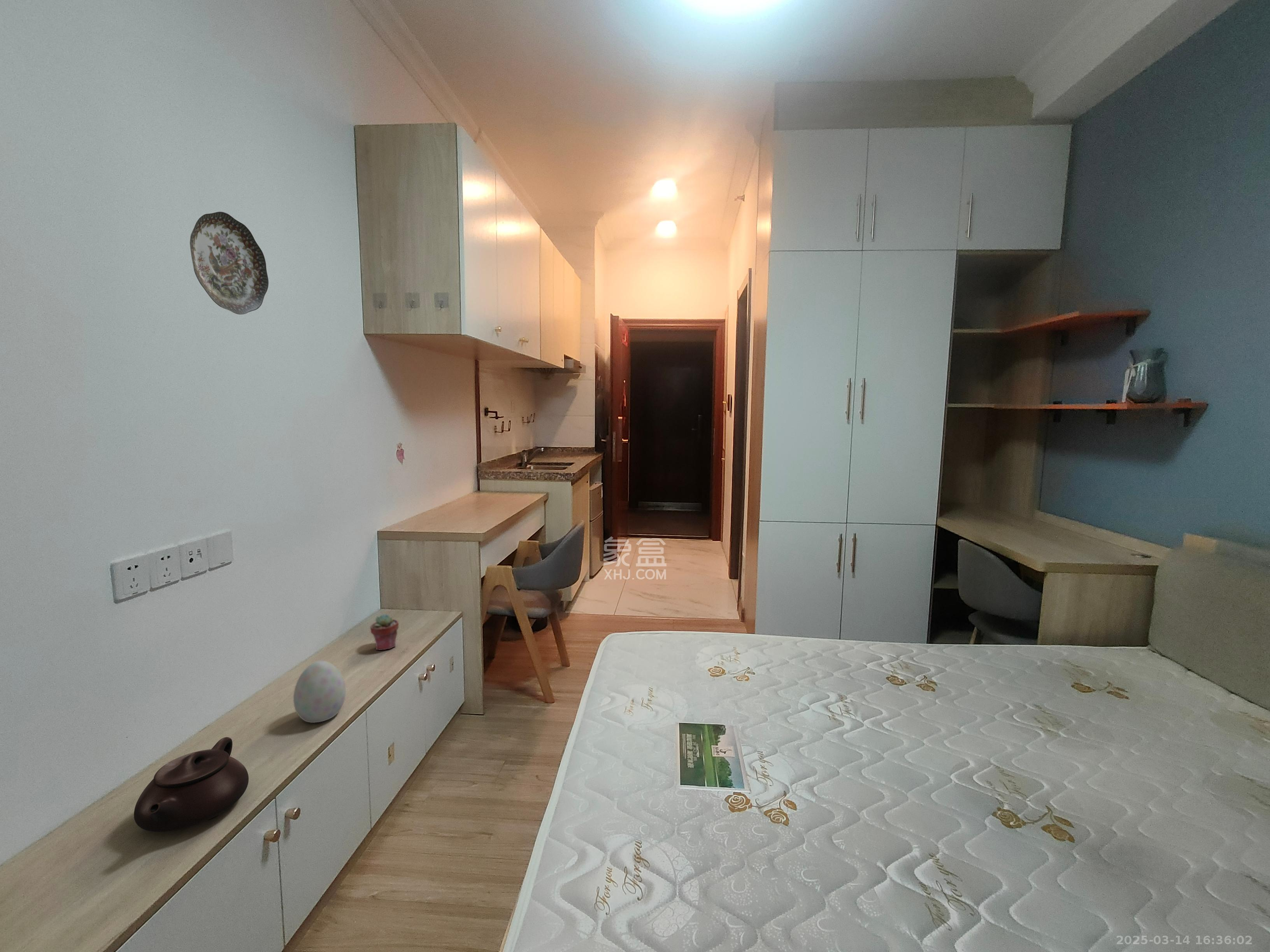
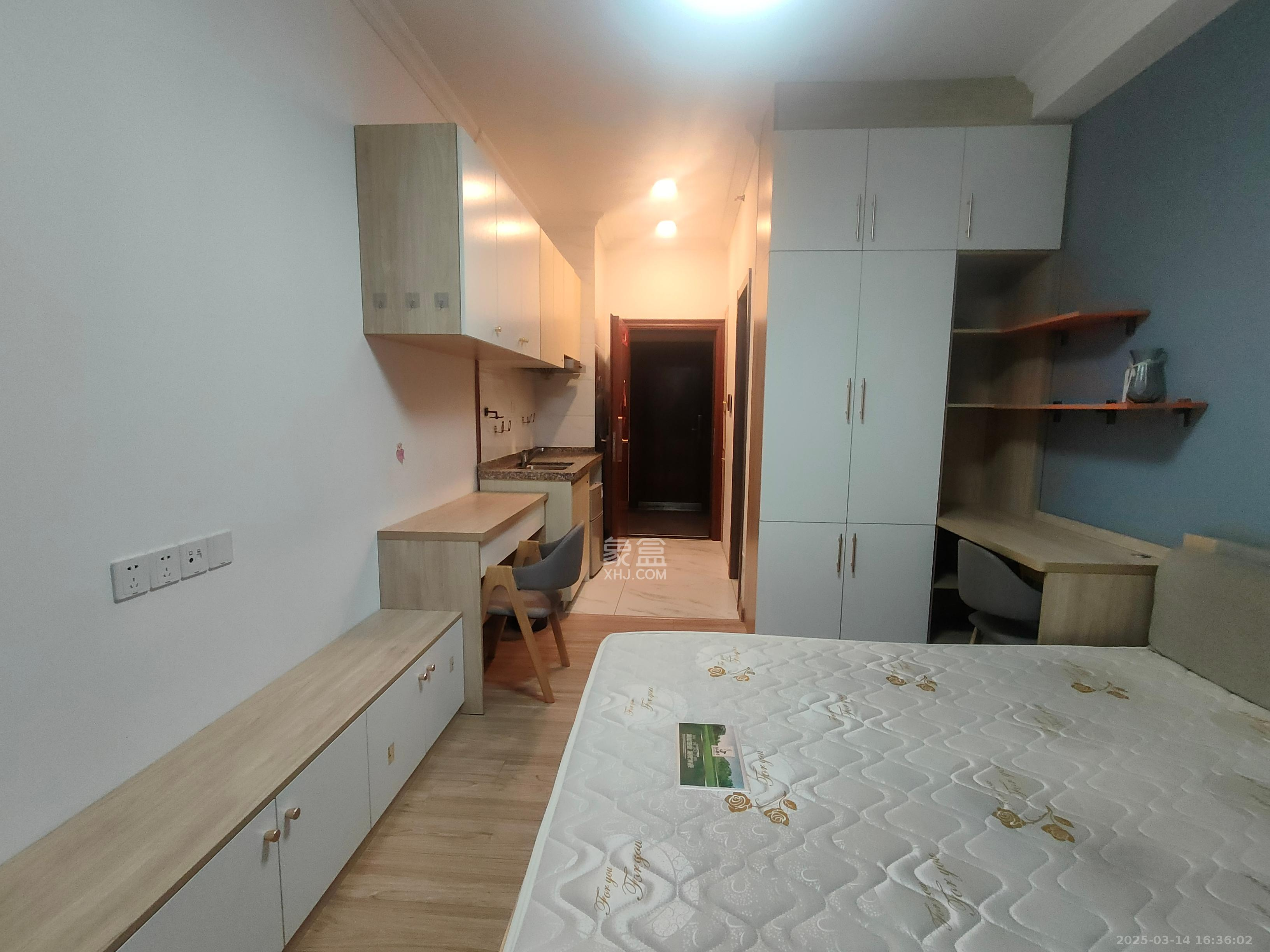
- teapot [133,737,249,833]
- potted succulent [370,614,399,651]
- decorative egg [293,660,346,723]
- decorative plate [189,211,269,315]
